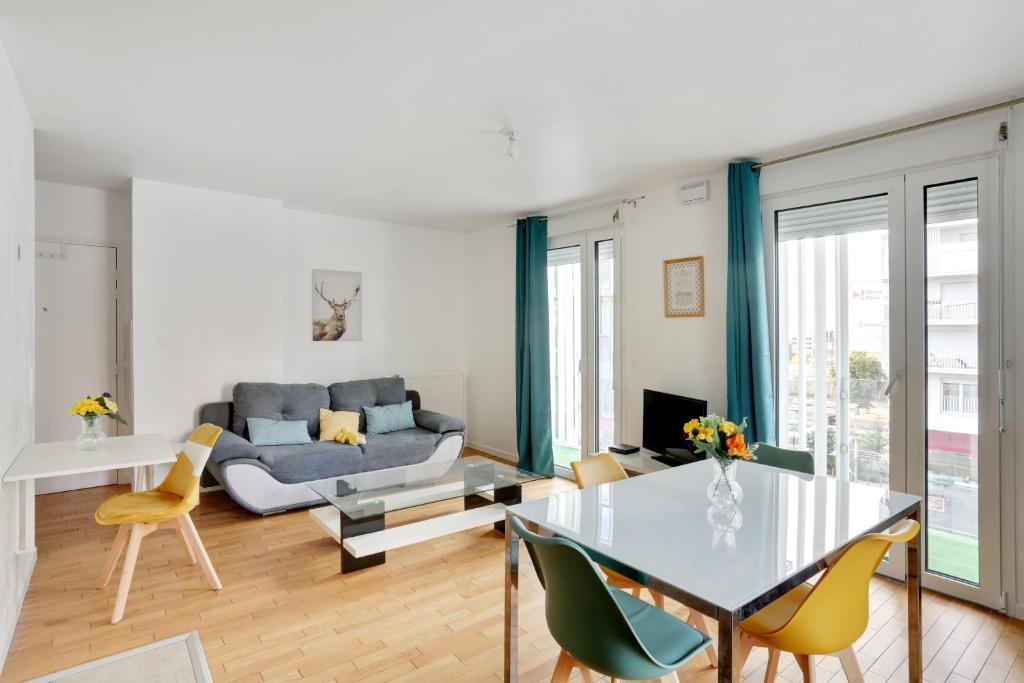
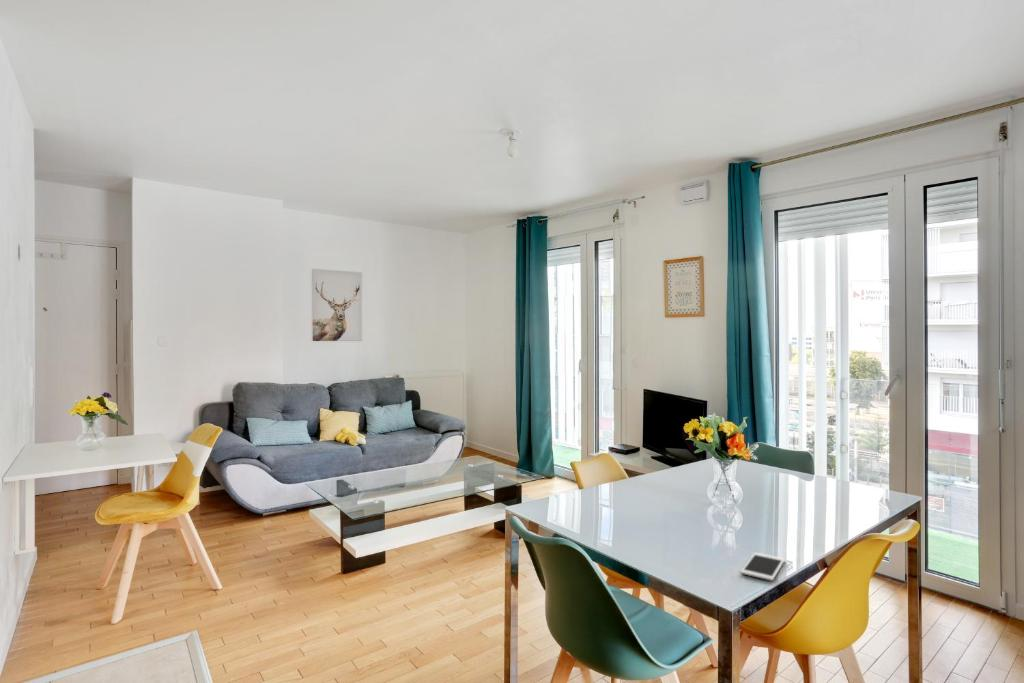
+ cell phone [740,551,786,582]
